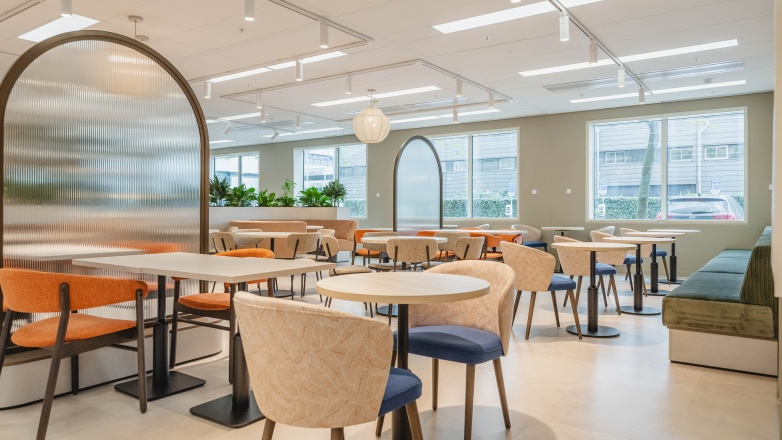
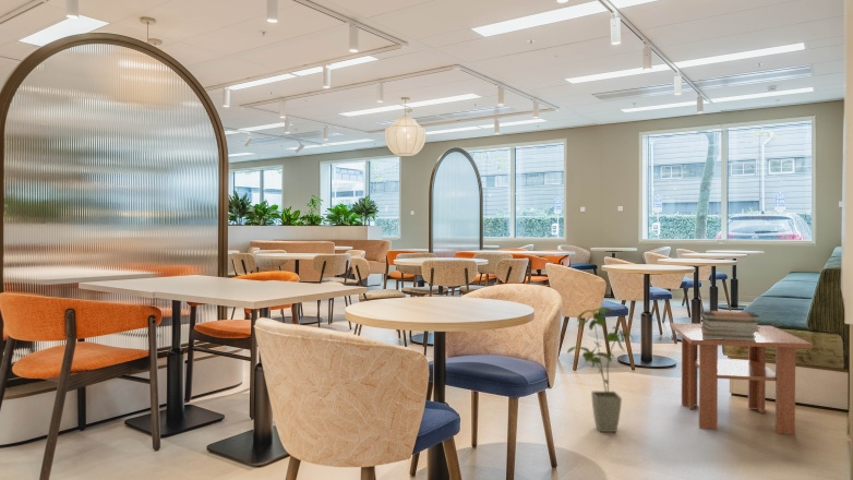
+ coffee table [669,322,814,435]
+ book stack [699,310,761,341]
+ house plant [566,307,635,433]
